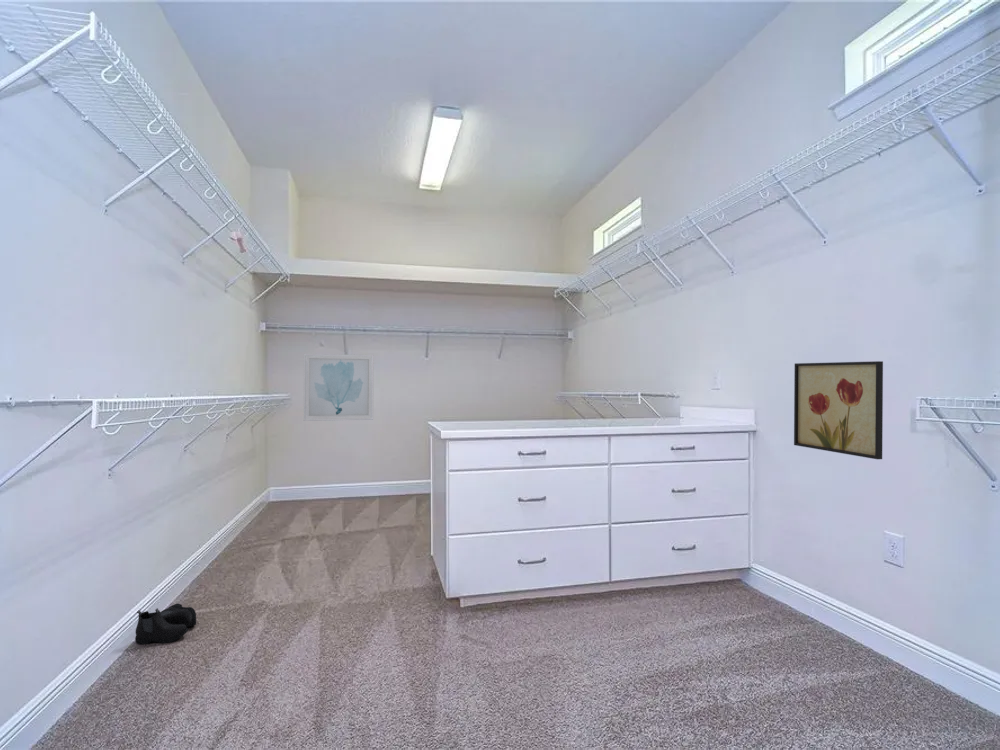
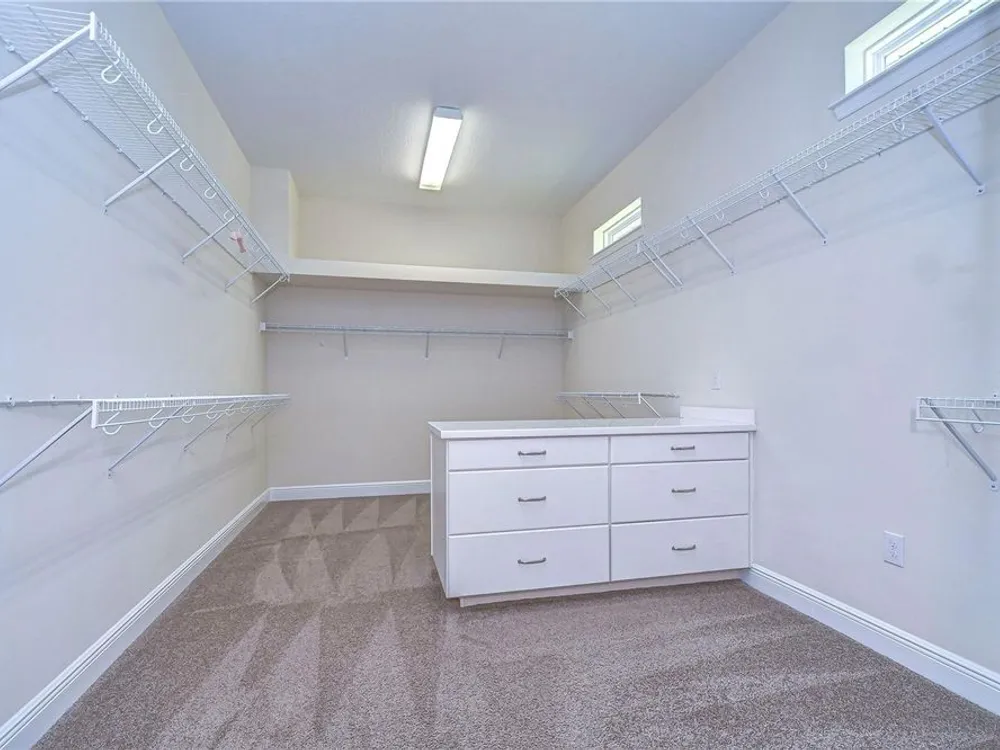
- boots [134,603,197,646]
- wall art [793,360,884,460]
- wall art [303,353,375,422]
